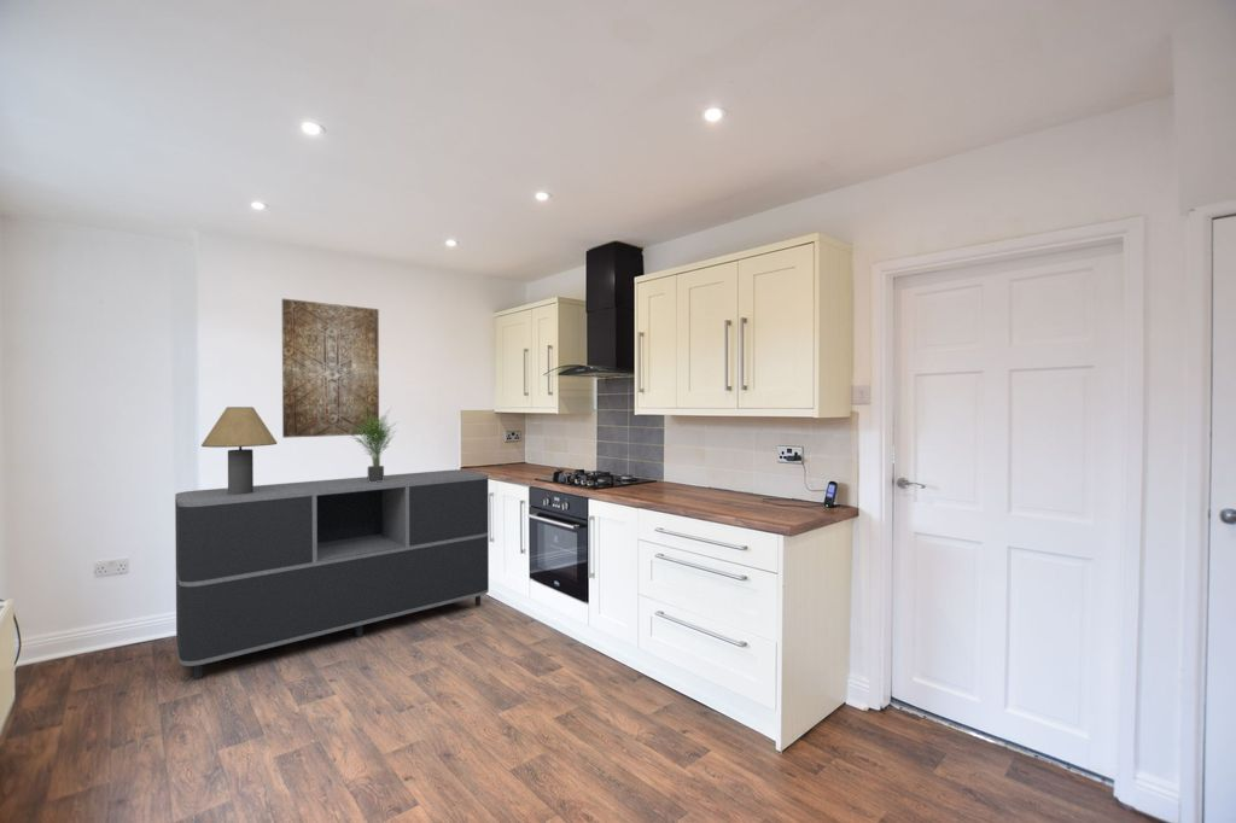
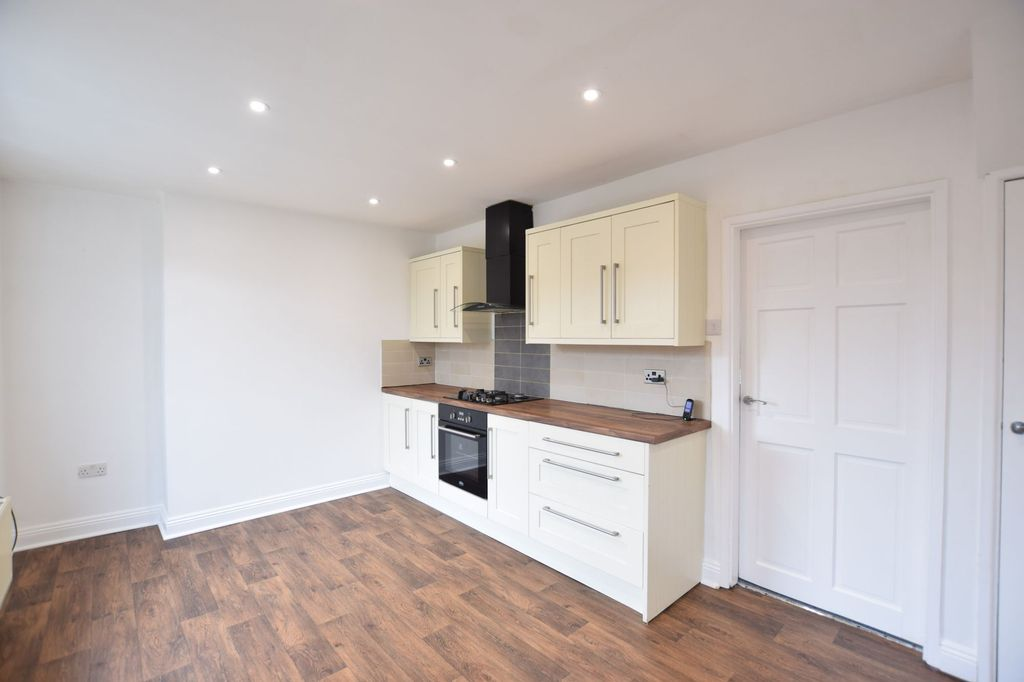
- potted plant [349,407,398,483]
- wall art [281,297,380,439]
- table lamp [200,405,278,495]
- sideboard [174,468,490,681]
